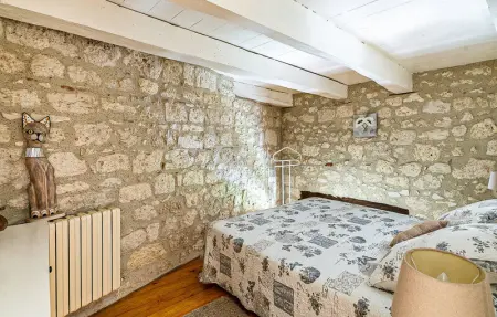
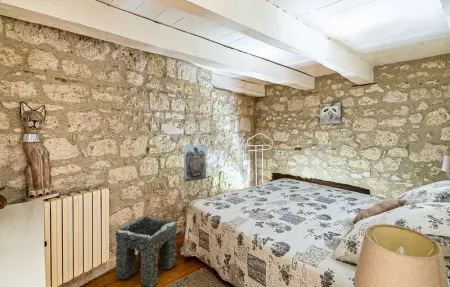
+ wall sculpture [183,144,207,182]
+ stone arch [113,215,178,287]
